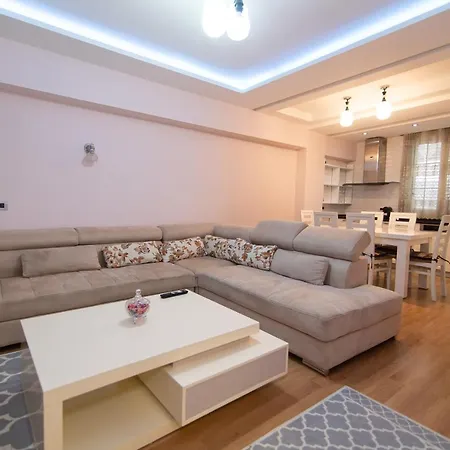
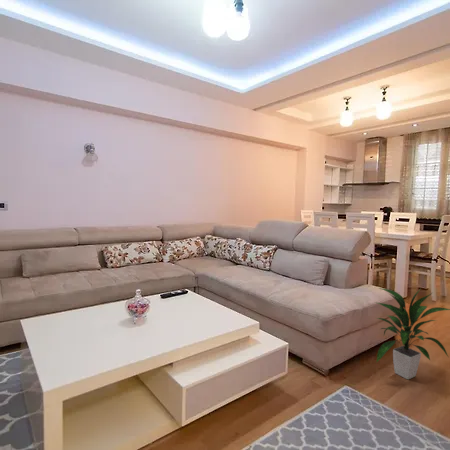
+ indoor plant [374,286,450,380]
